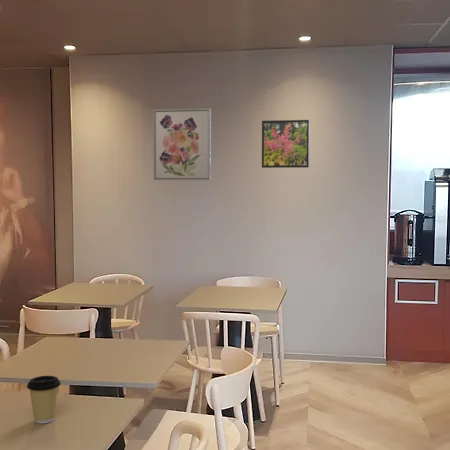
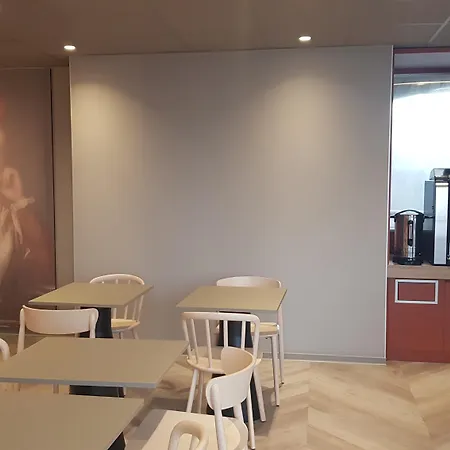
- wall art [152,107,212,181]
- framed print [261,119,310,169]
- coffee cup [26,375,62,424]
